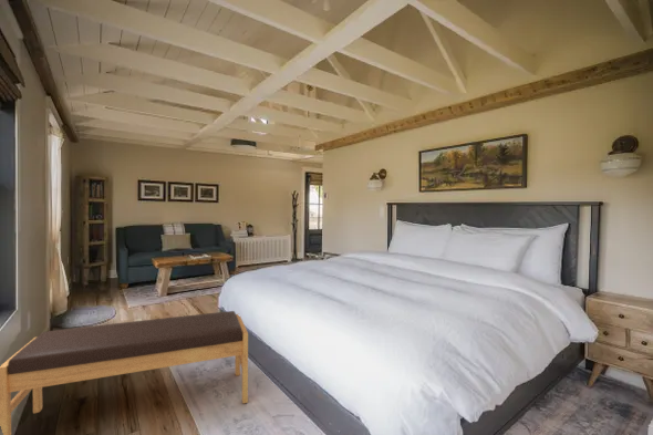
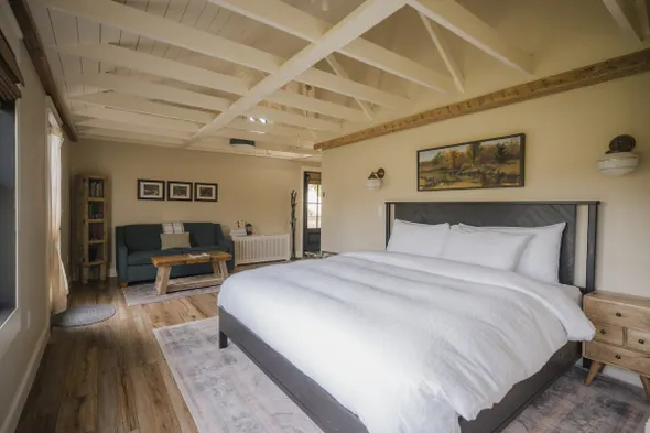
- bench [0,310,249,435]
